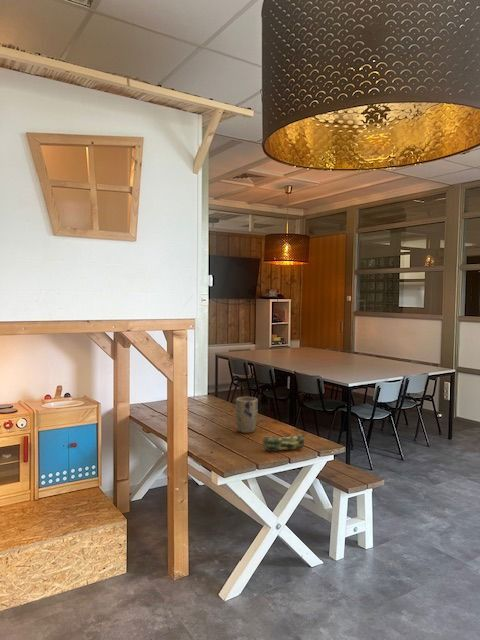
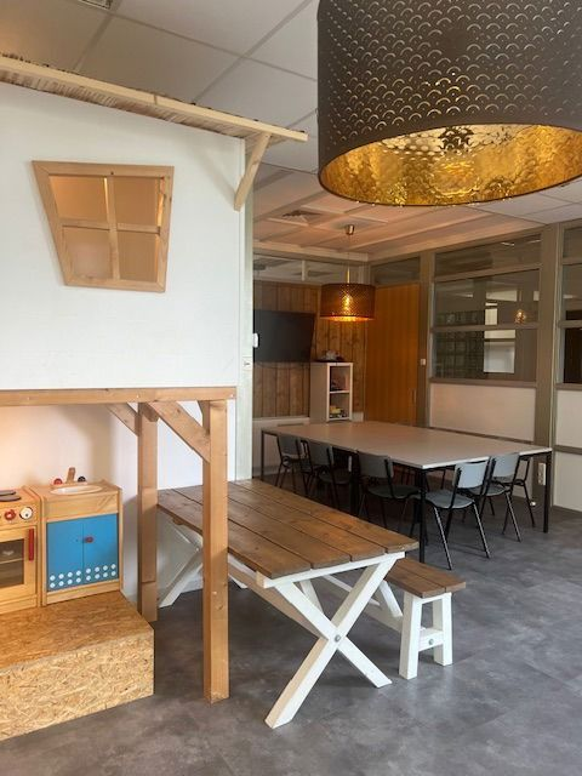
- pencil case [262,433,305,452]
- plant pot [235,396,259,434]
